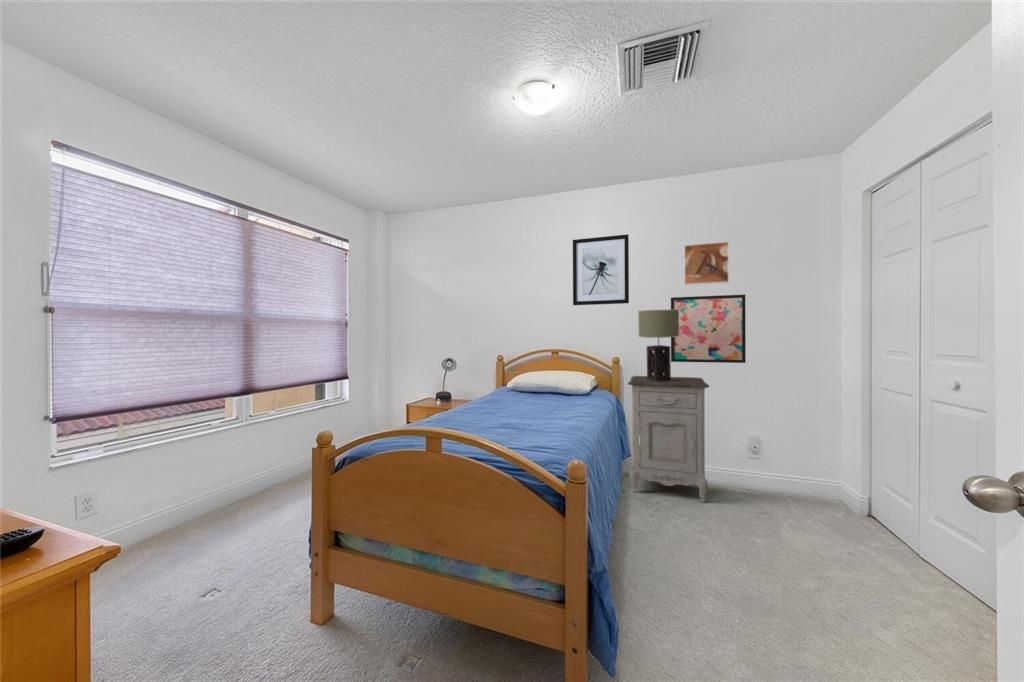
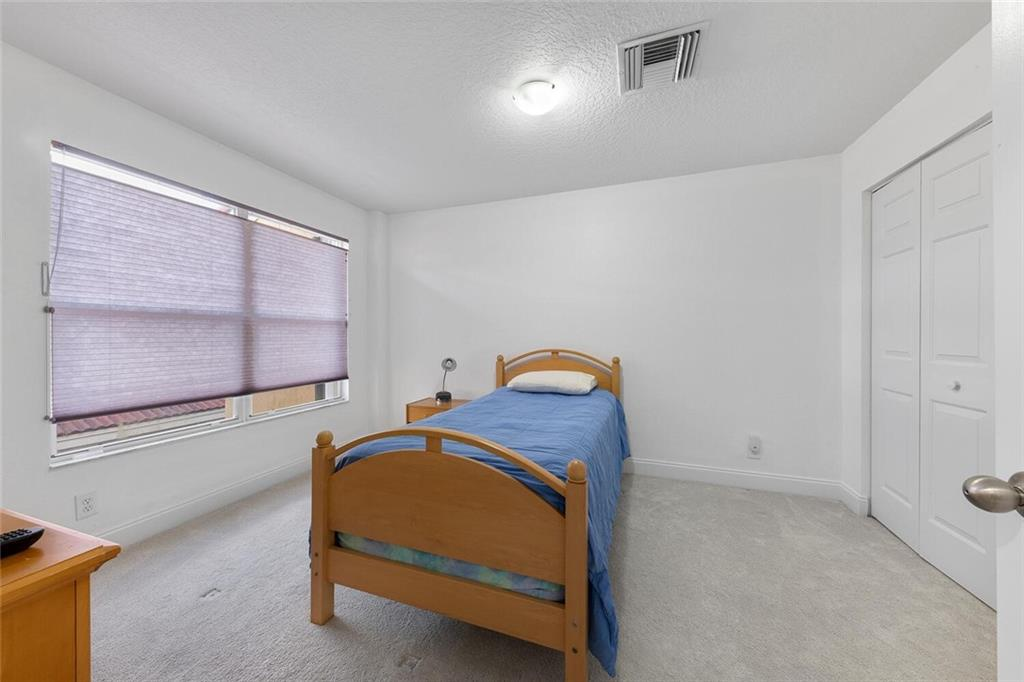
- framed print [683,240,730,286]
- table lamp [637,309,679,381]
- wall art [670,294,747,364]
- nightstand [627,375,710,503]
- wall art [572,233,630,306]
